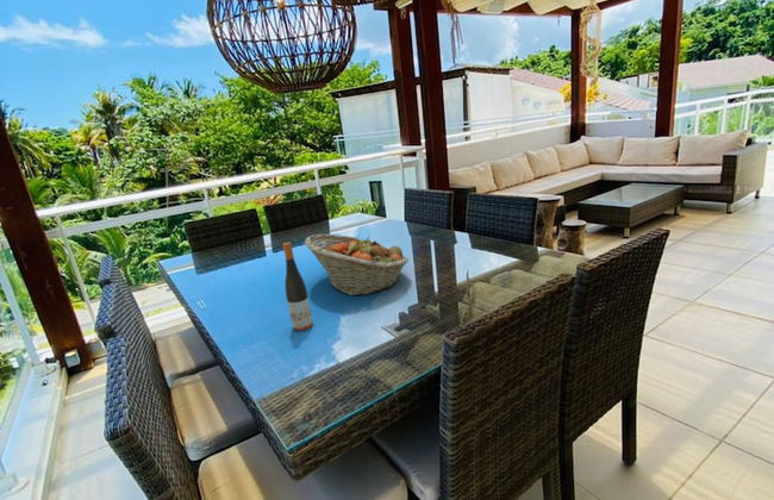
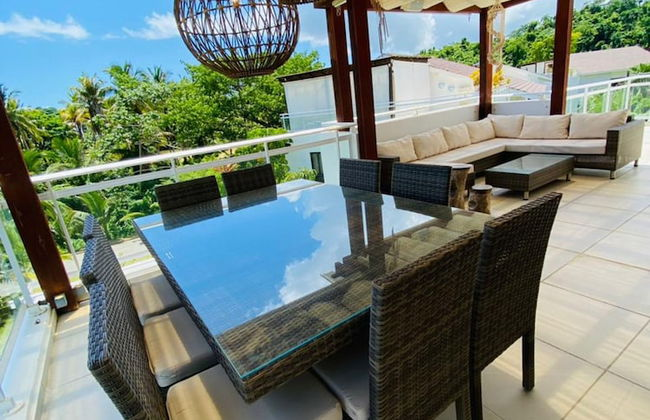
- fruit basket [304,233,410,296]
- wine bottle [282,242,313,332]
